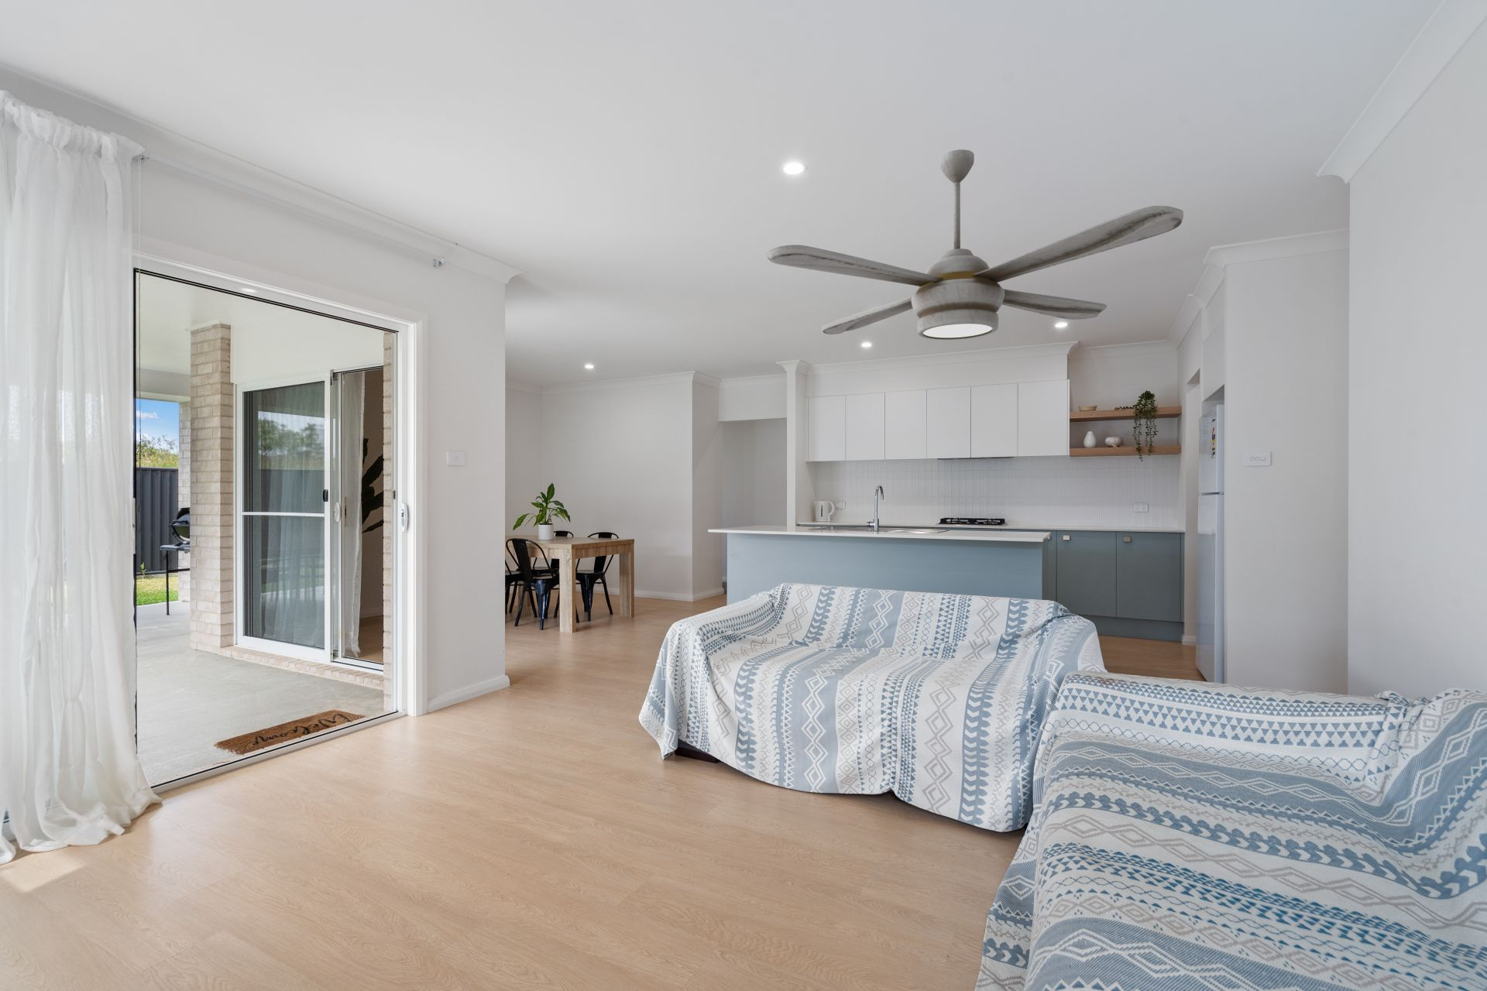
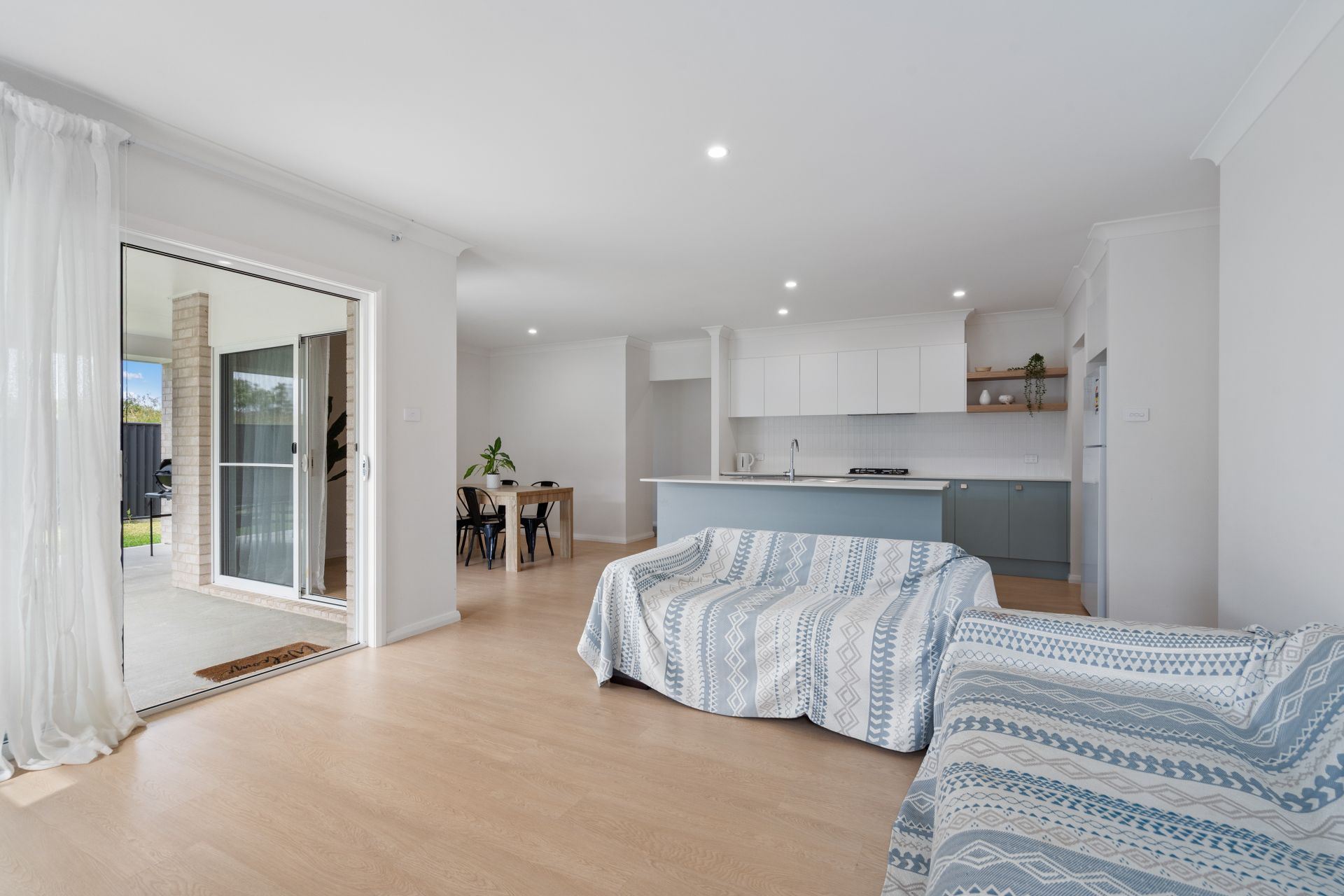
- ceiling fan [766,148,1184,341]
